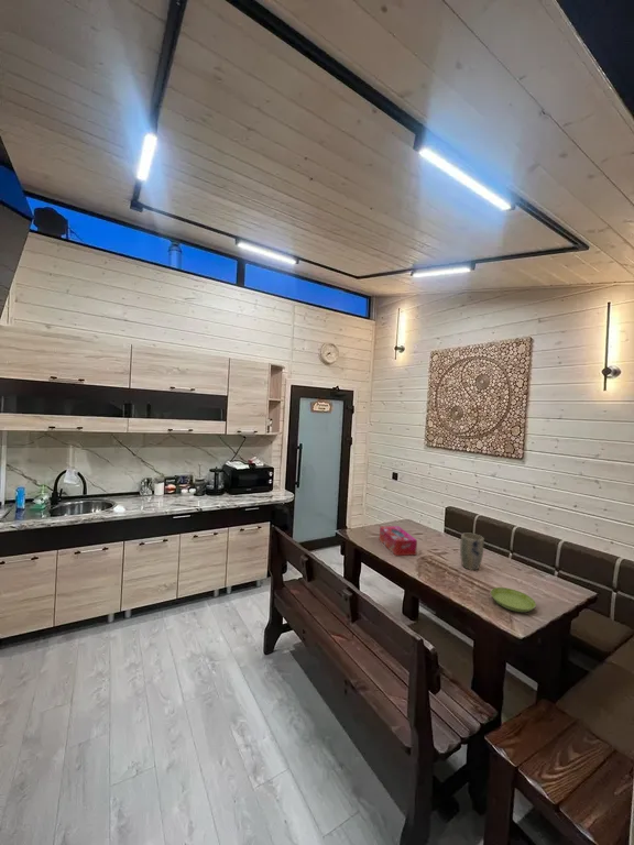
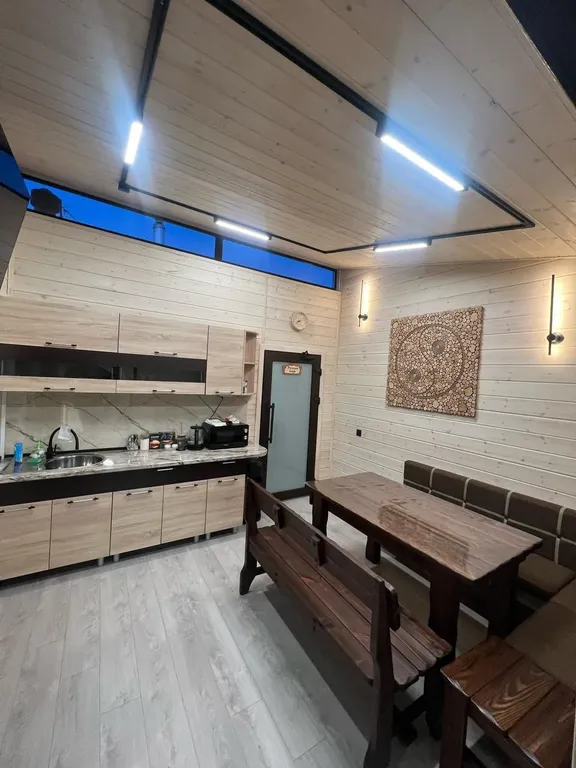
- plant pot [459,533,485,571]
- saucer [490,586,537,613]
- tissue box [379,525,418,557]
